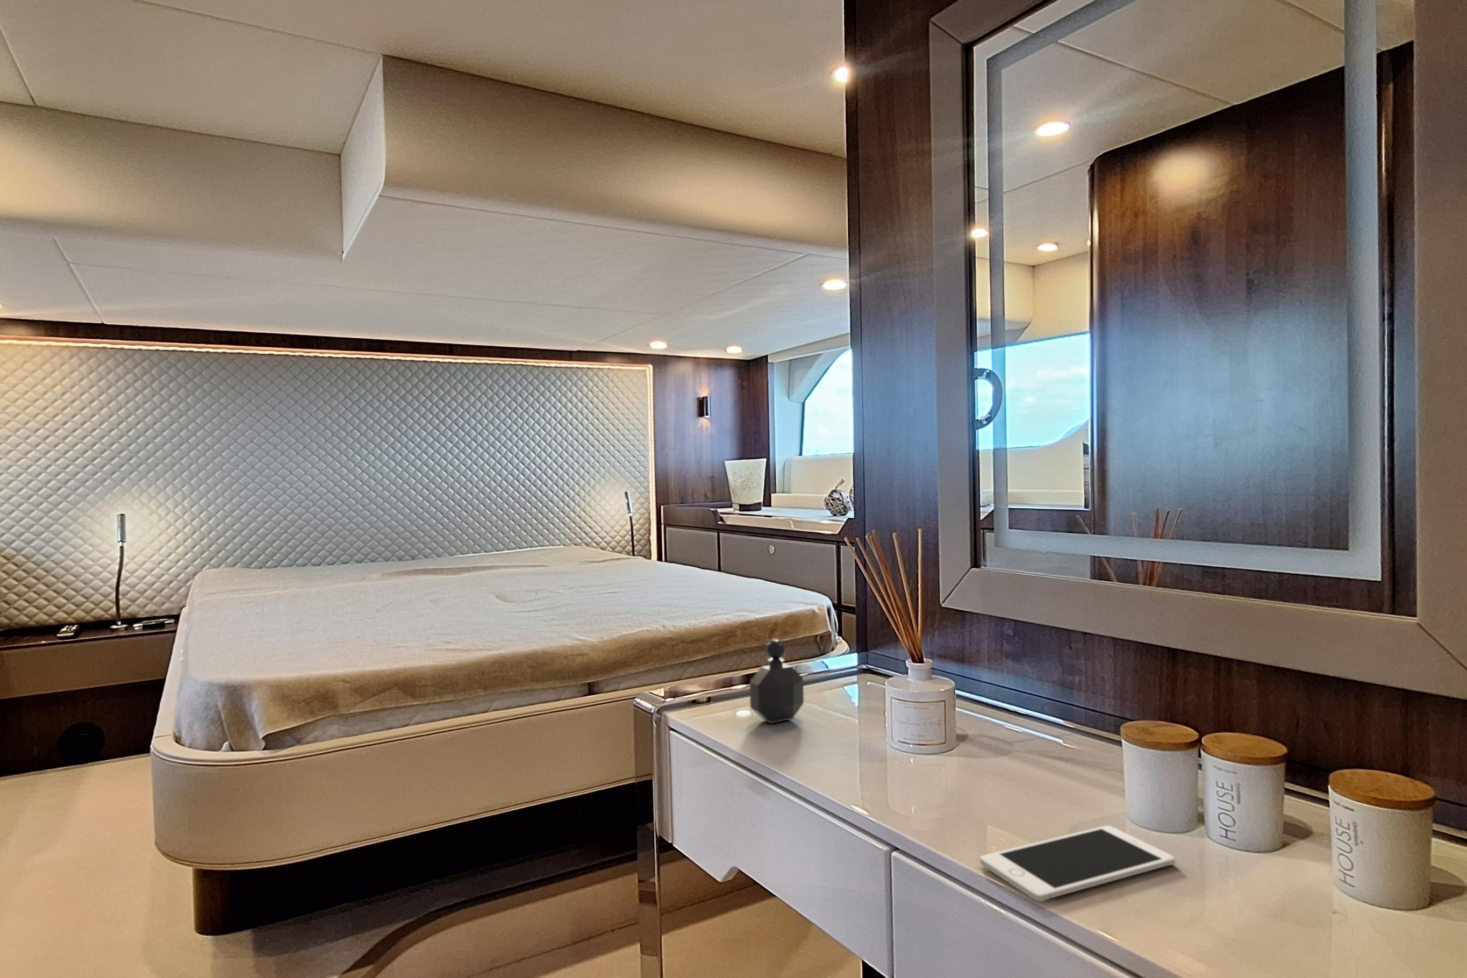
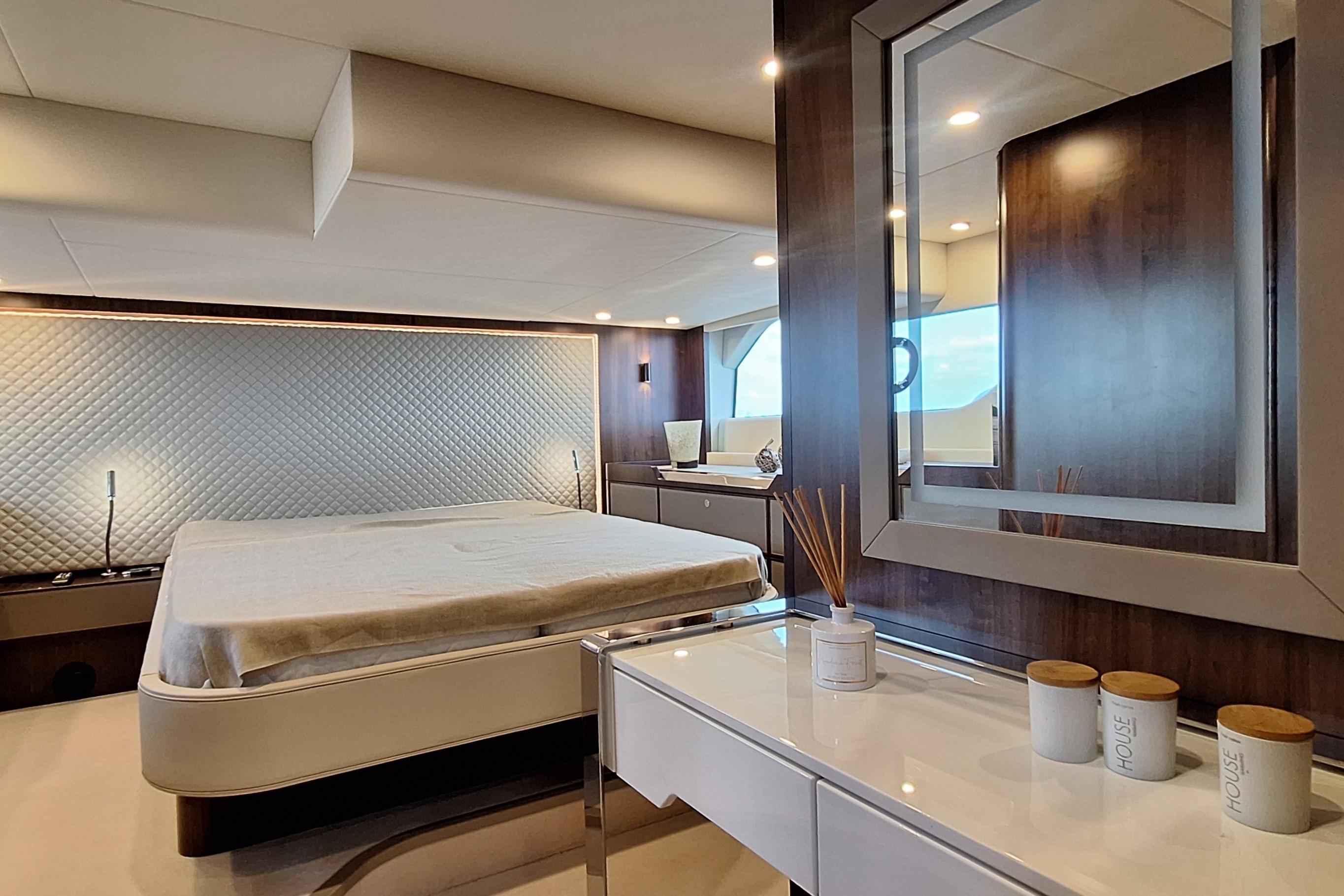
- cell phone [979,825,1176,902]
- perfume bottle [750,639,804,724]
